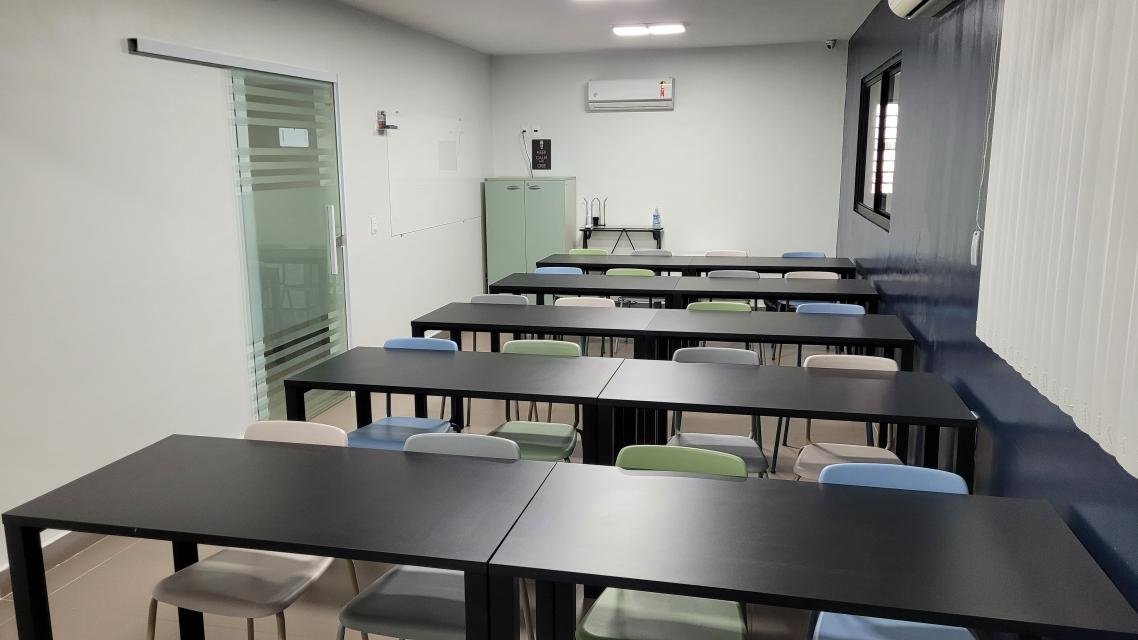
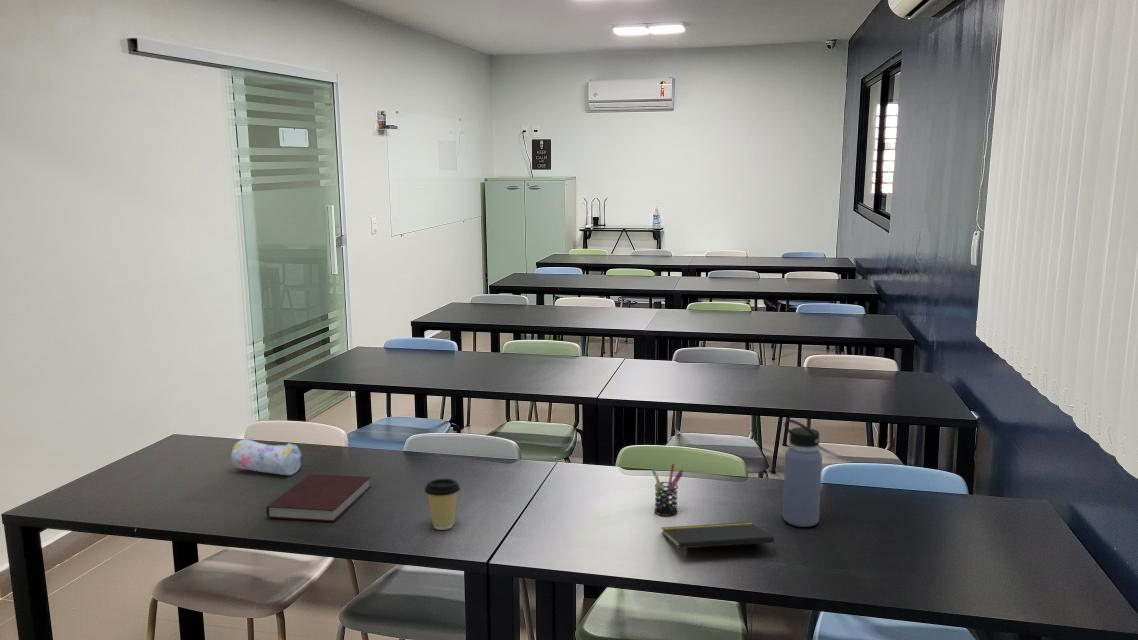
+ water bottle [782,419,823,528]
+ coffee cup [424,478,461,531]
+ notebook [265,473,372,522]
+ pencil case [230,438,304,476]
+ pen holder [651,463,684,517]
+ notepad [660,521,777,556]
